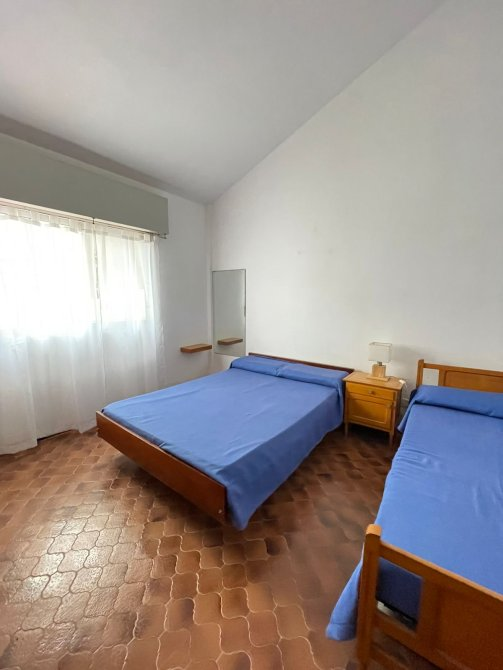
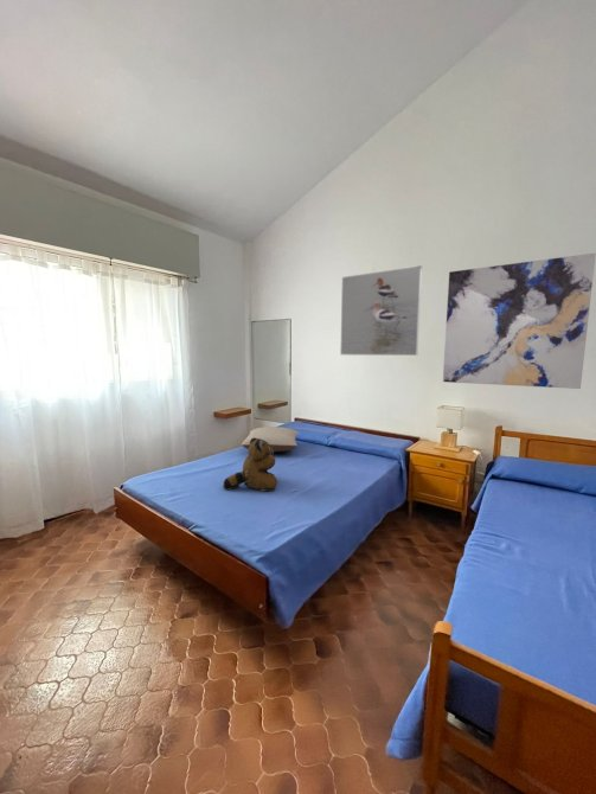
+ teddy bear [222,437,280,492]
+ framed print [339,264,423,357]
+ wall art [442,252,596,390]
+ pillow [241,425,300,453]
